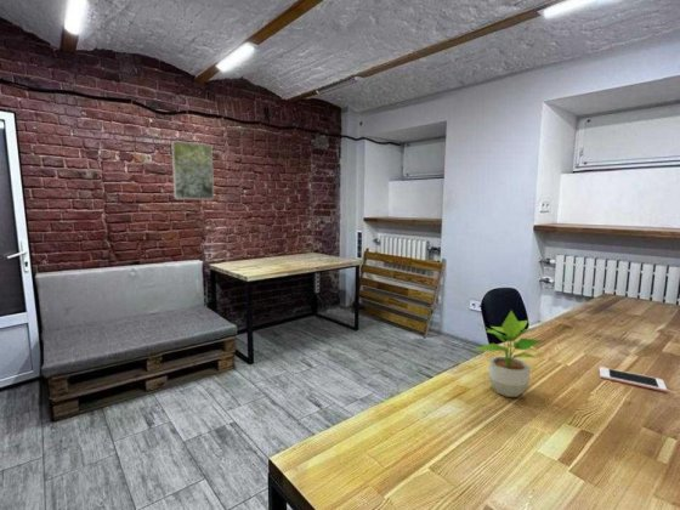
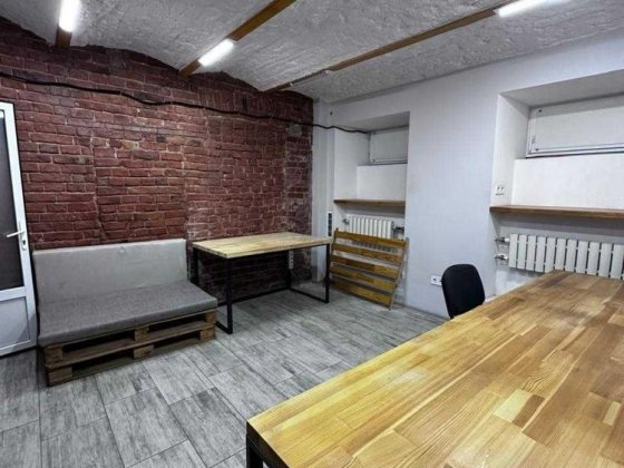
- potted plant [470,310,543,398]
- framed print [170,140,215,200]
- cell phone [599,365,668,393]
